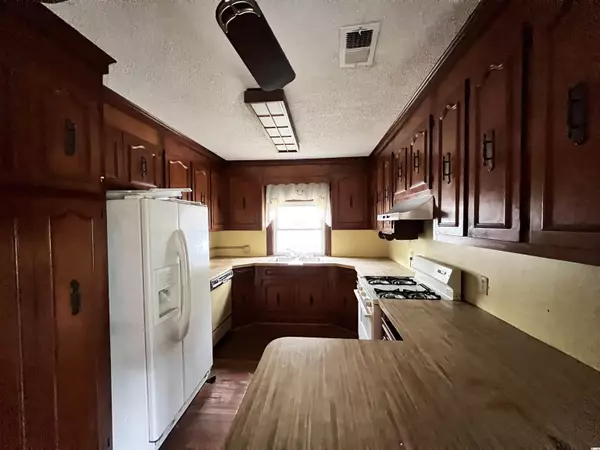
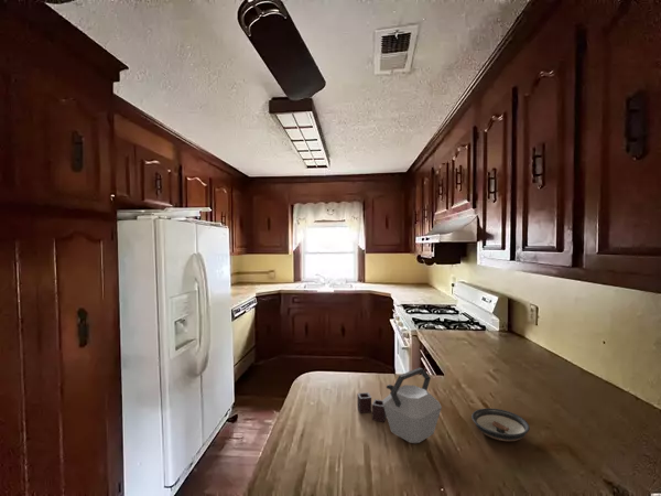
+ saucer [470,408,531,442]
+ kettle [357,367,443,444]
